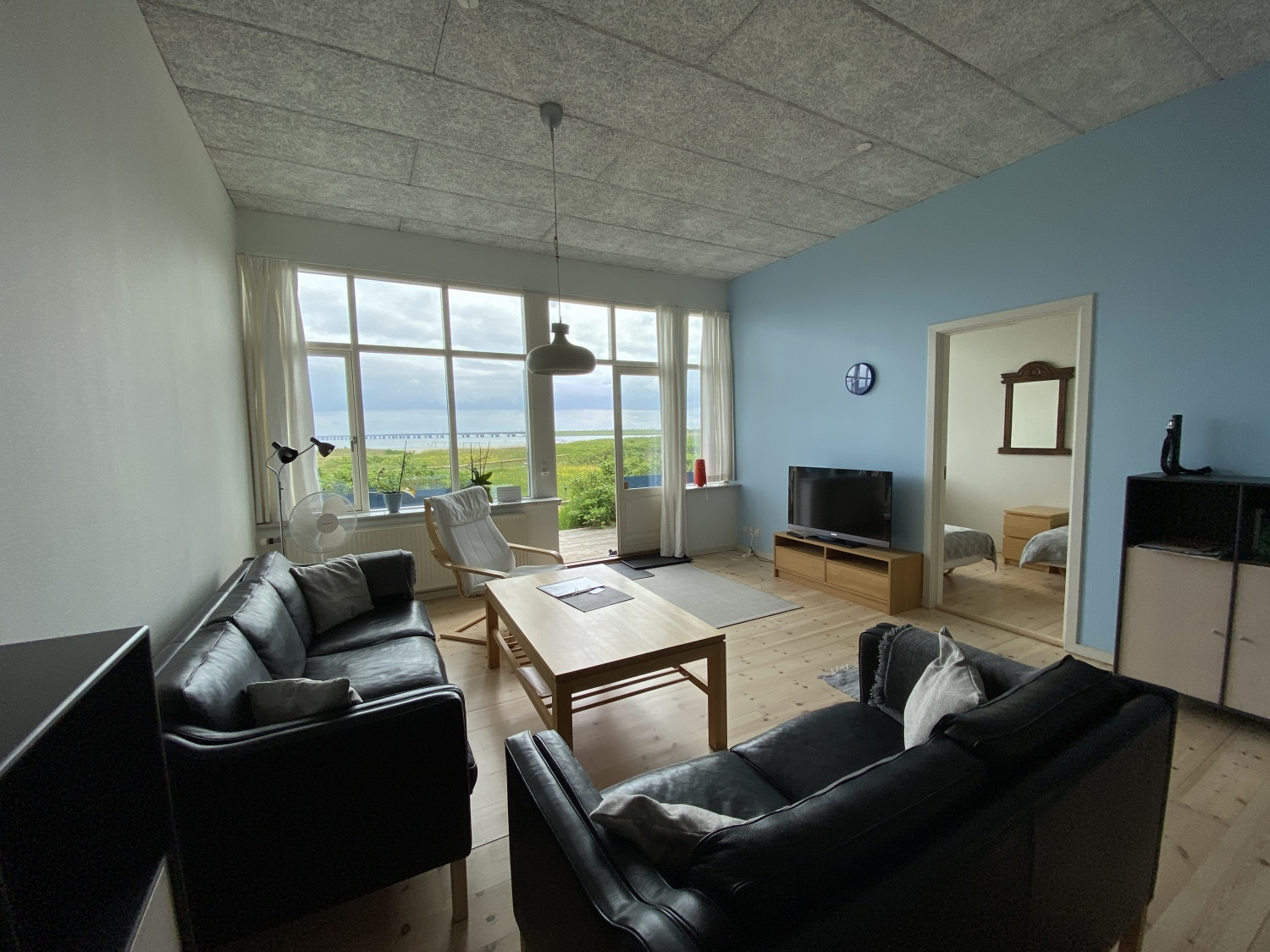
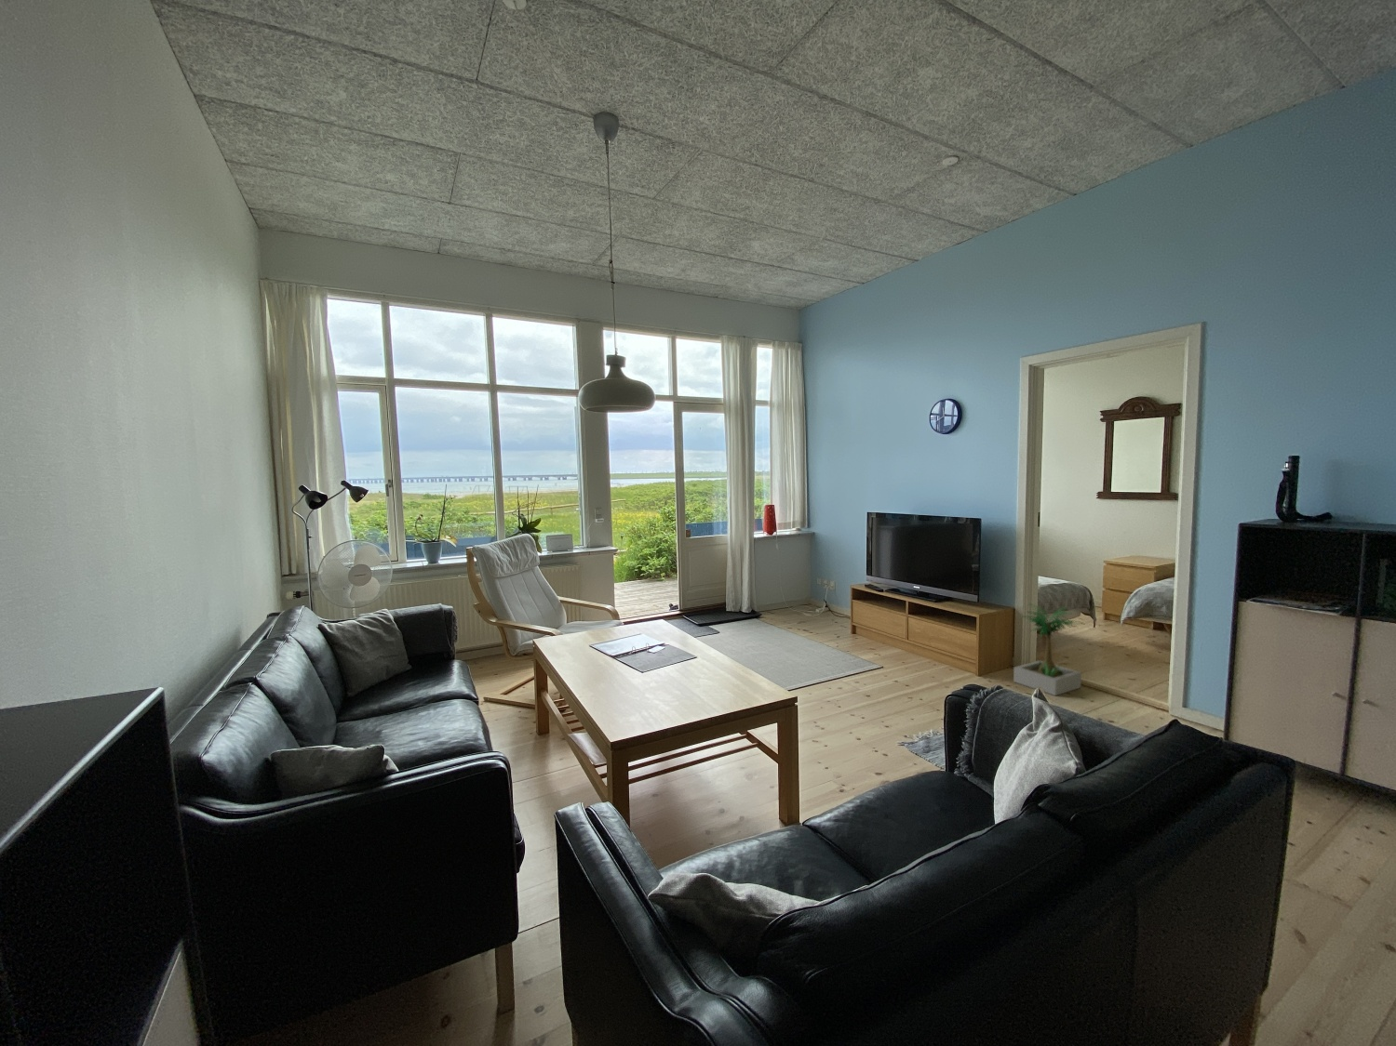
+ potted plant [1012,602,1085,697]
